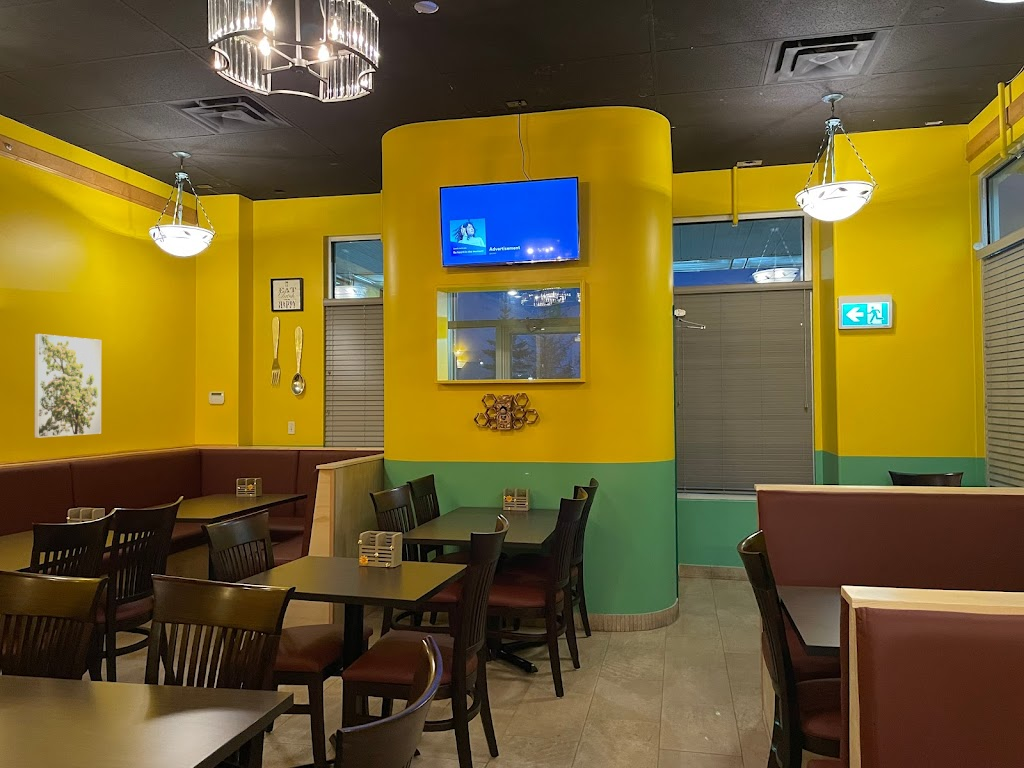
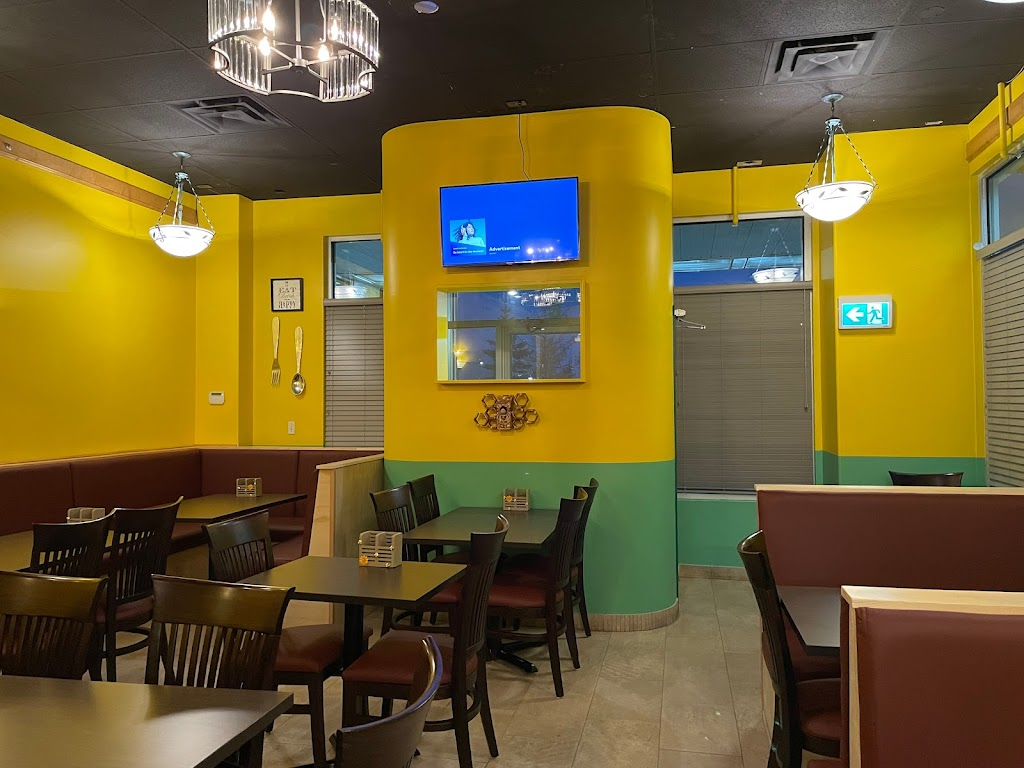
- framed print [34,333,102,438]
